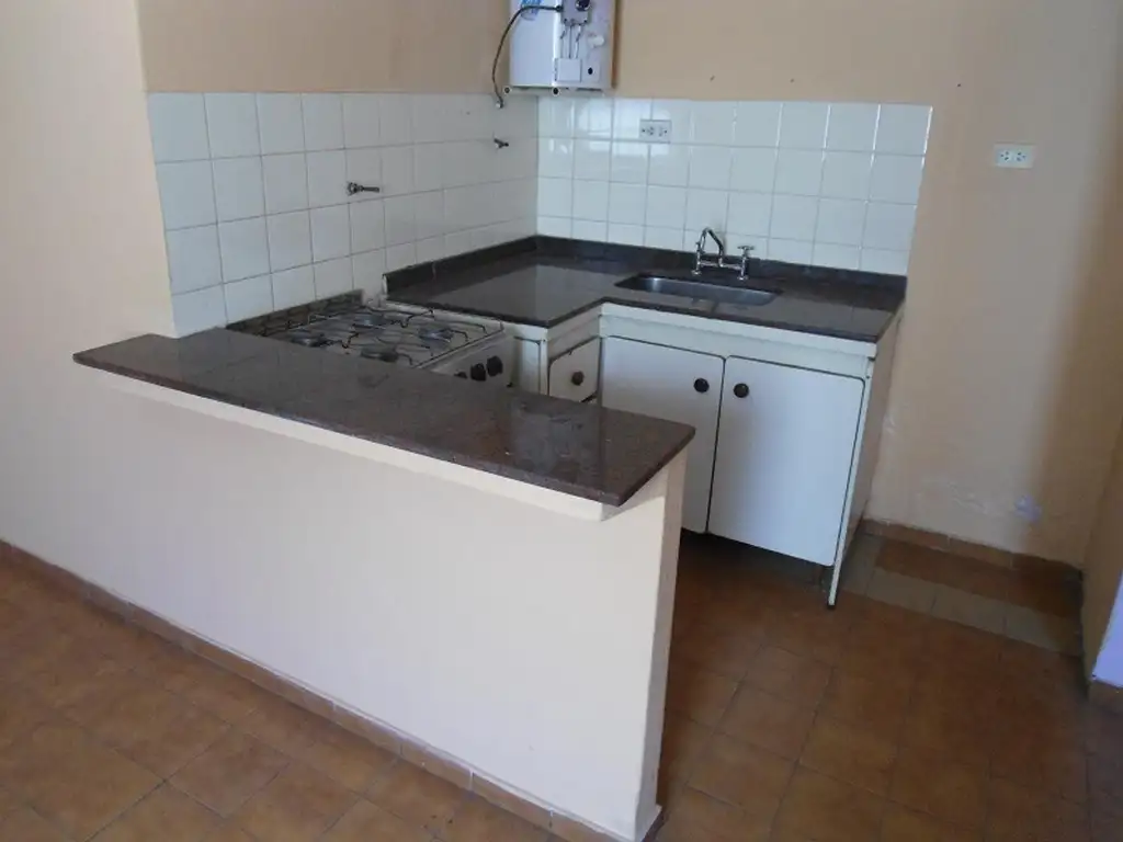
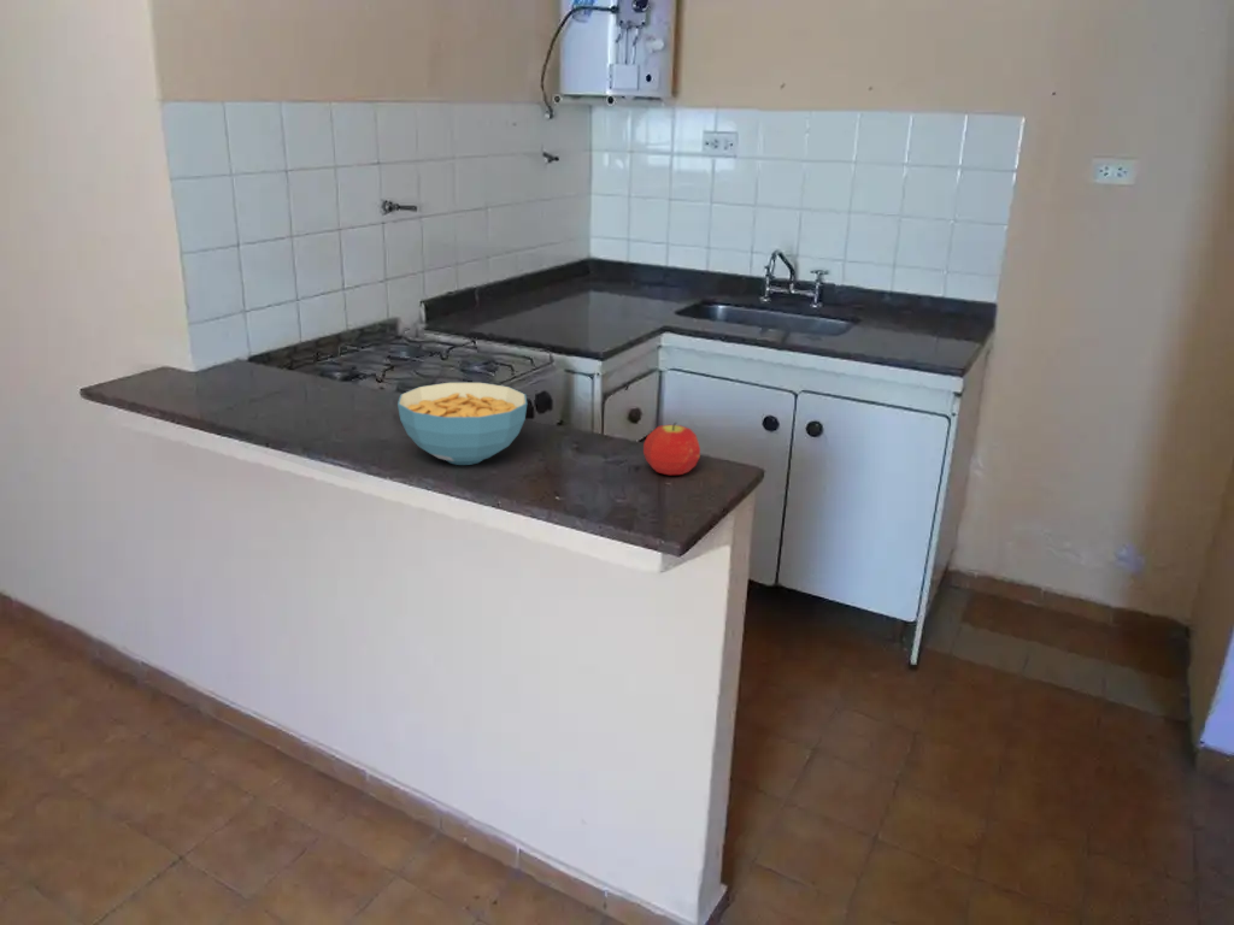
+ cereal bowl [396,382,528,466]
+ fruit [642,422,701,476]
